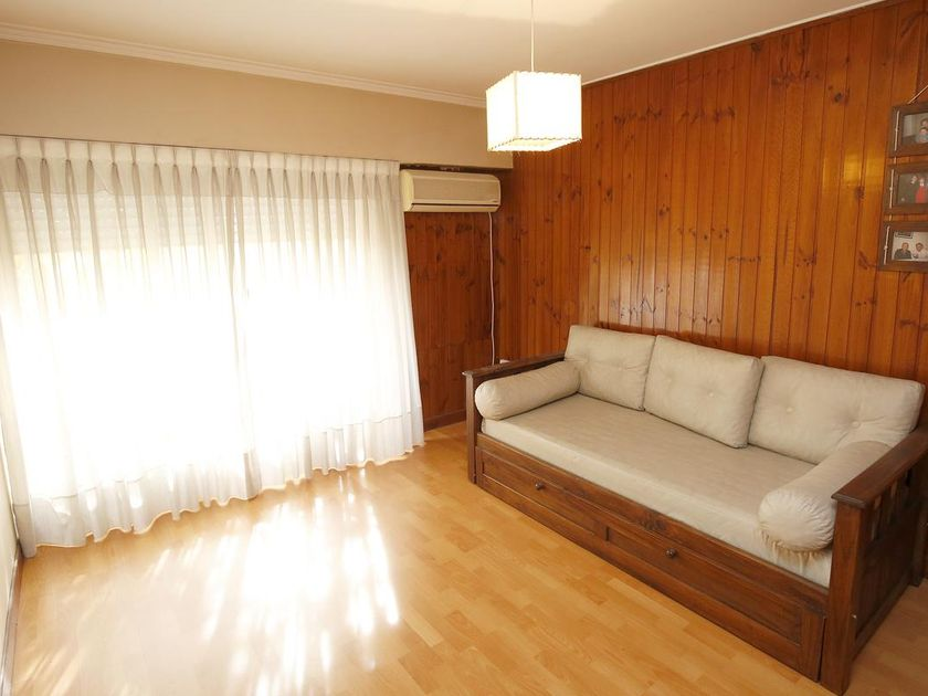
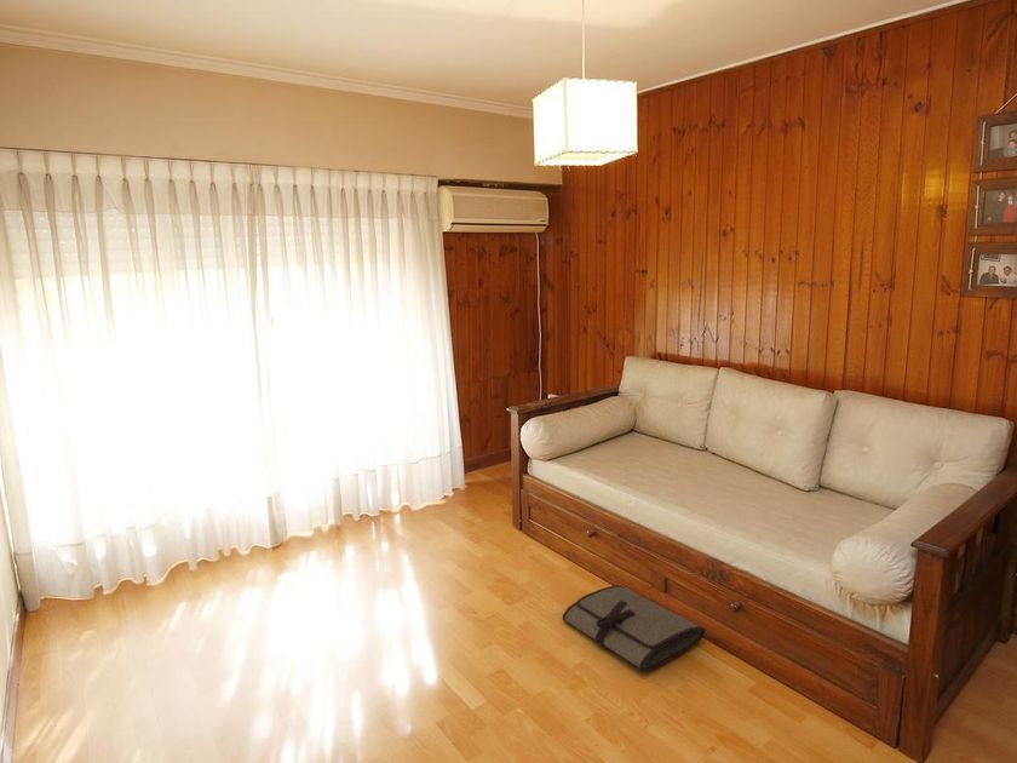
+ tool roll [561,584,706,672]
